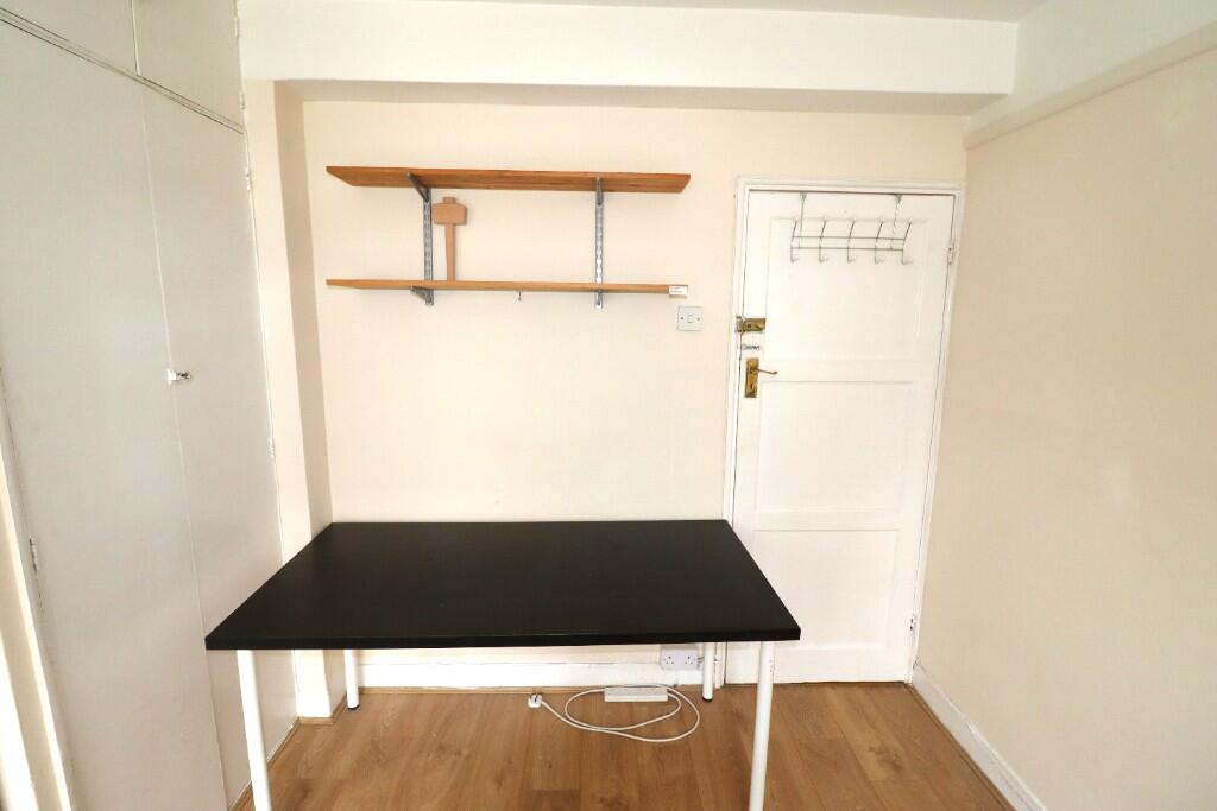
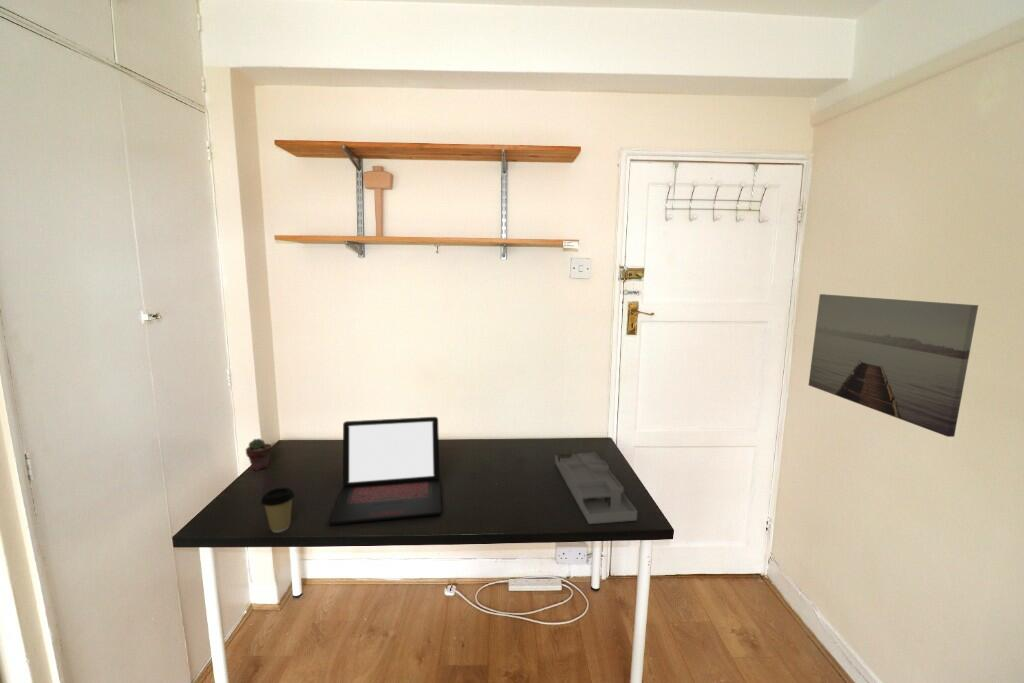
+ wall art [808,293,979,438]
+ desk organizer [554,451,638,525]
+ laptop [328,416,443,526]
+ coffee cup [260,487,295,534]
+ potted succulent [245,438,273,472]
